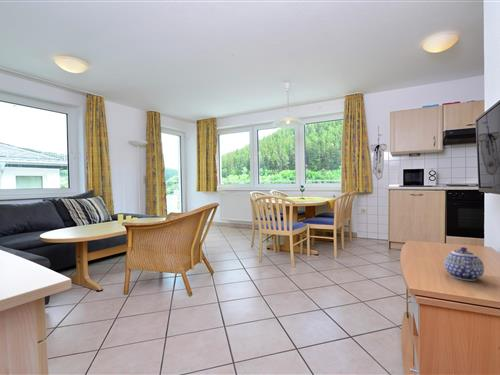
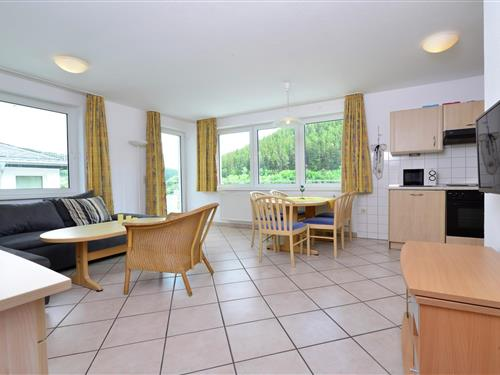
- teapot [443,246,485,282]
